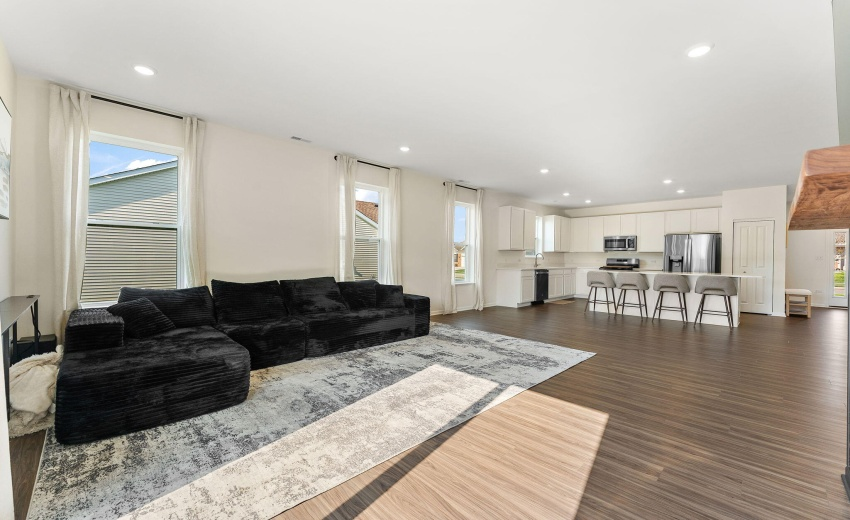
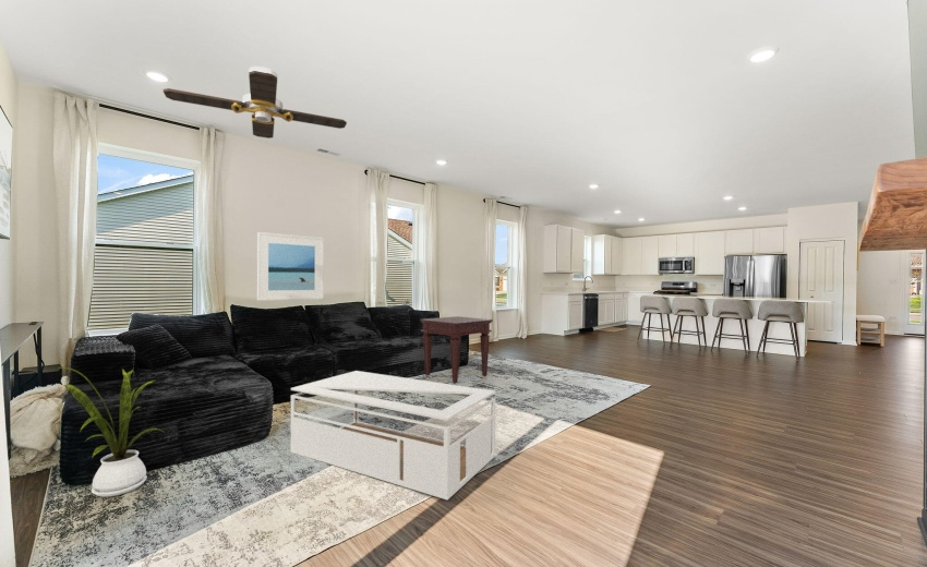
+ ceiling fan [162,65,348,140]
+ house plant [59,366,166,498]
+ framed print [256,231,325,302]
+ side table [419,315,494,384]
+ coffee table [290,370,496,500]
